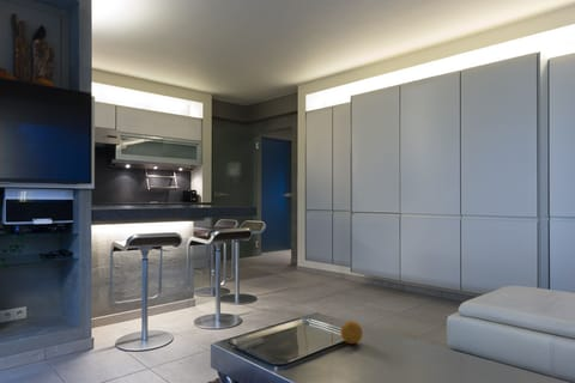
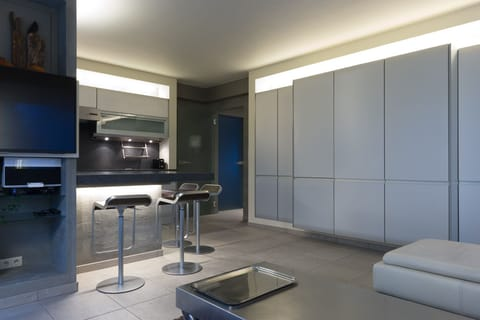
- fruit [339,320,364,345]
